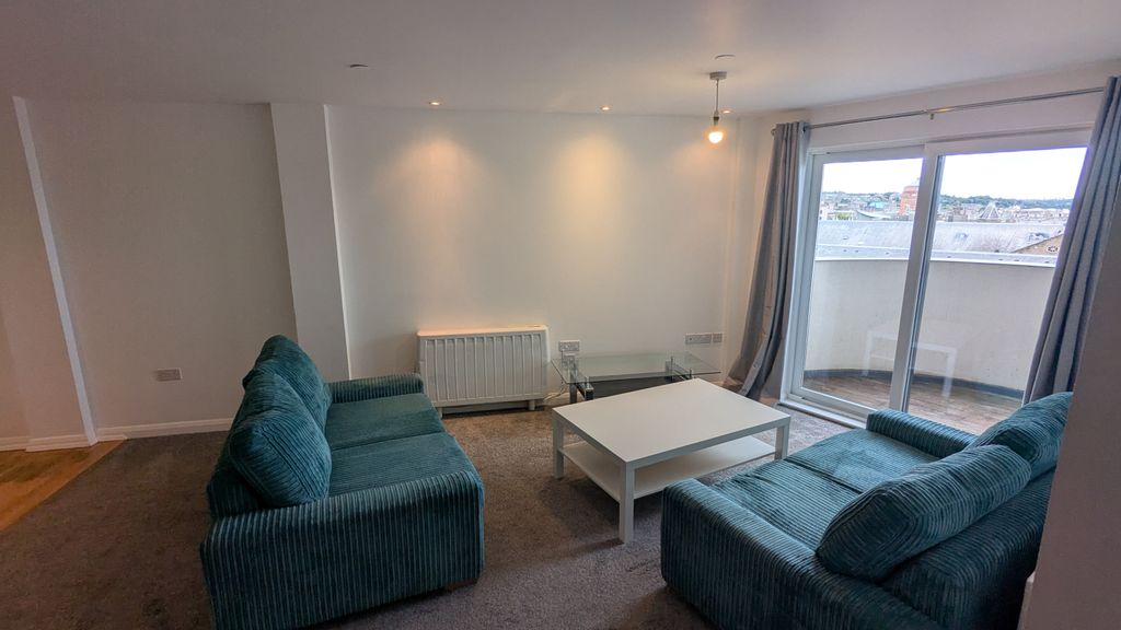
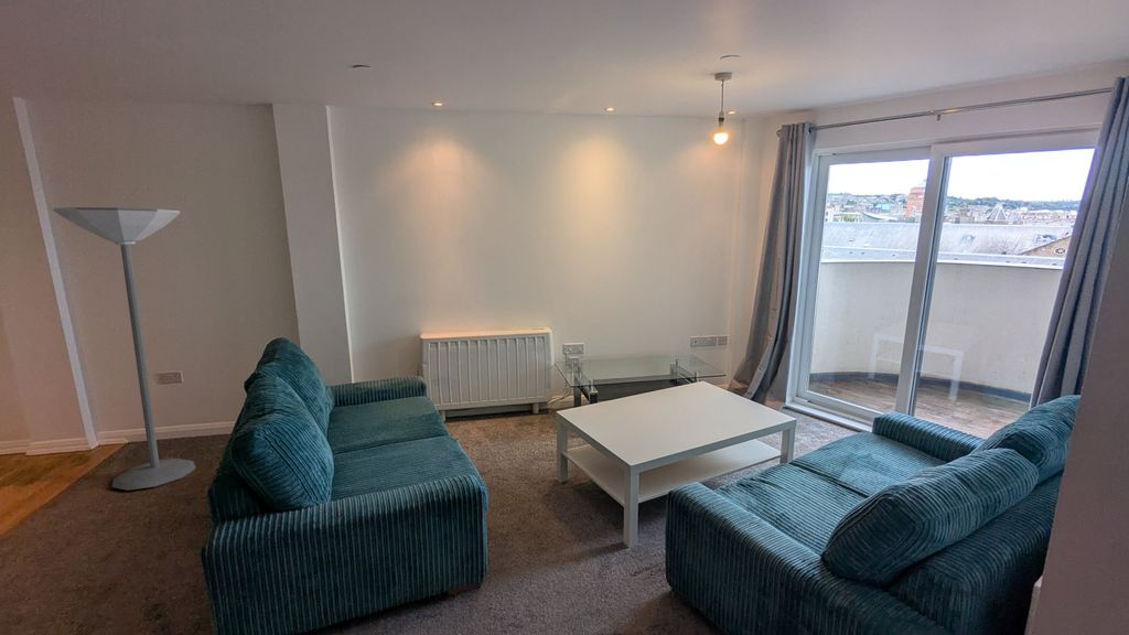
+ floor lamp [52,206,196,492]
